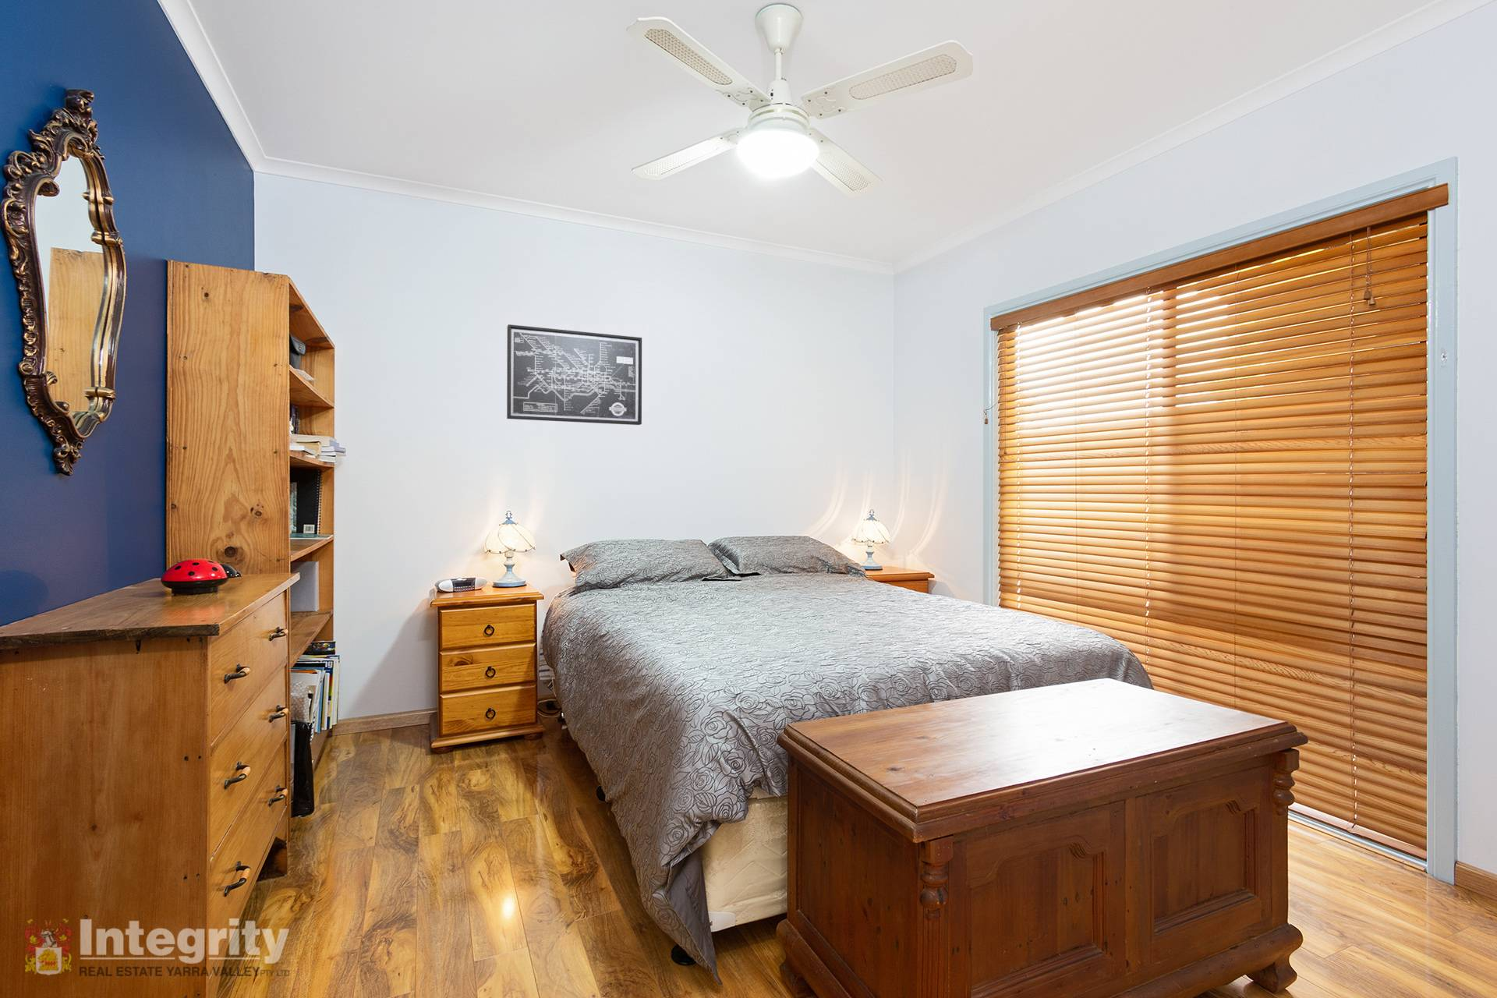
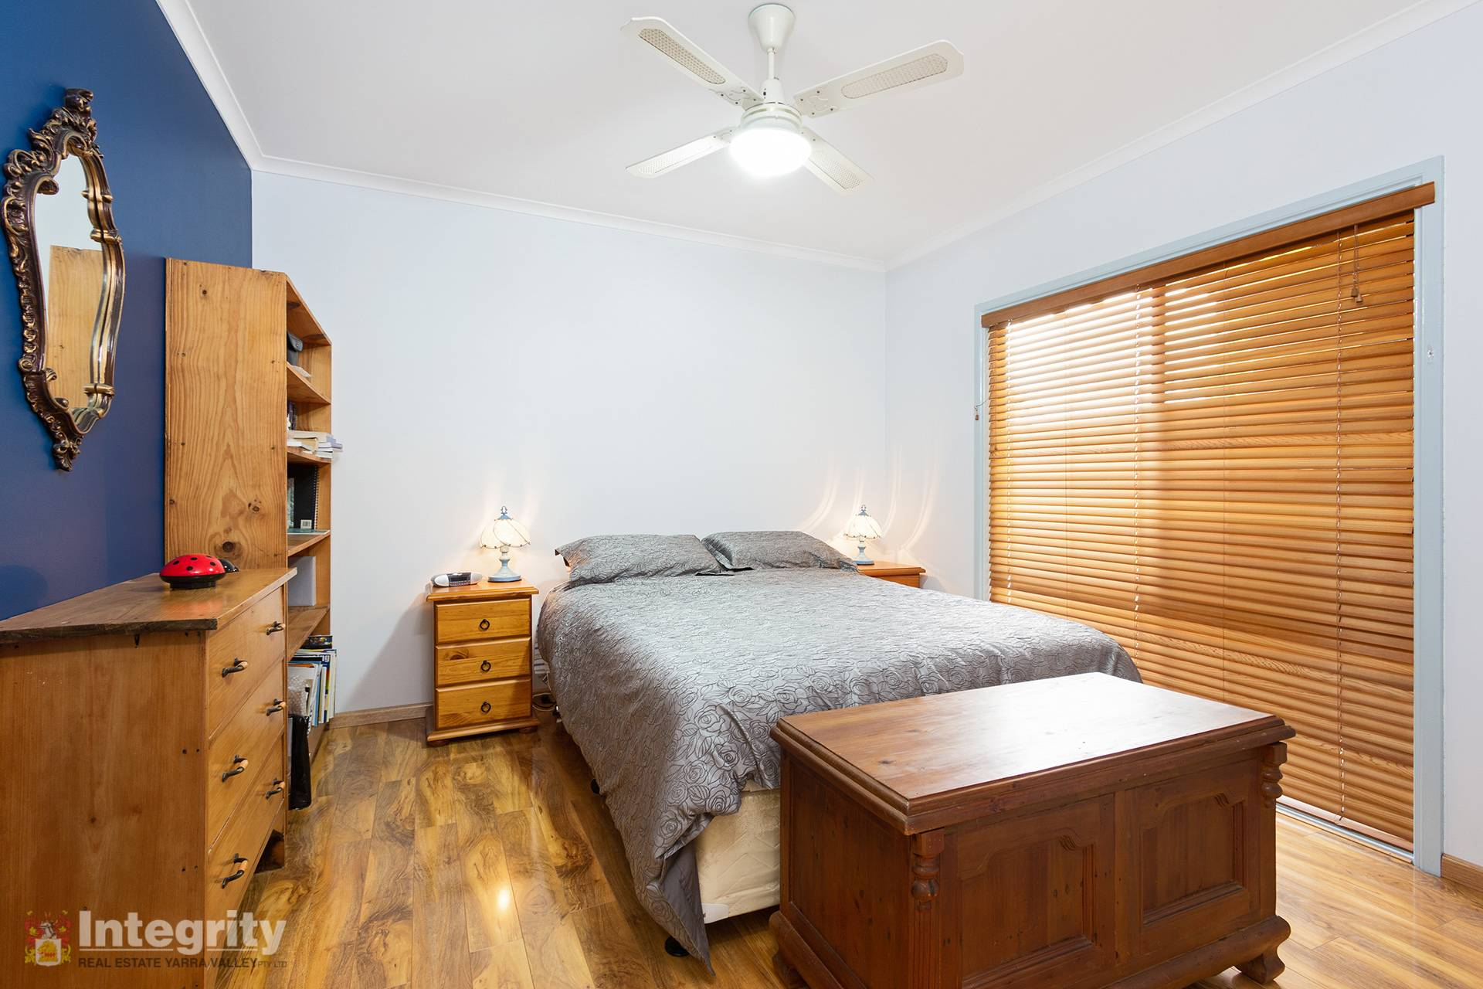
- wall art [506,323,643,425]
